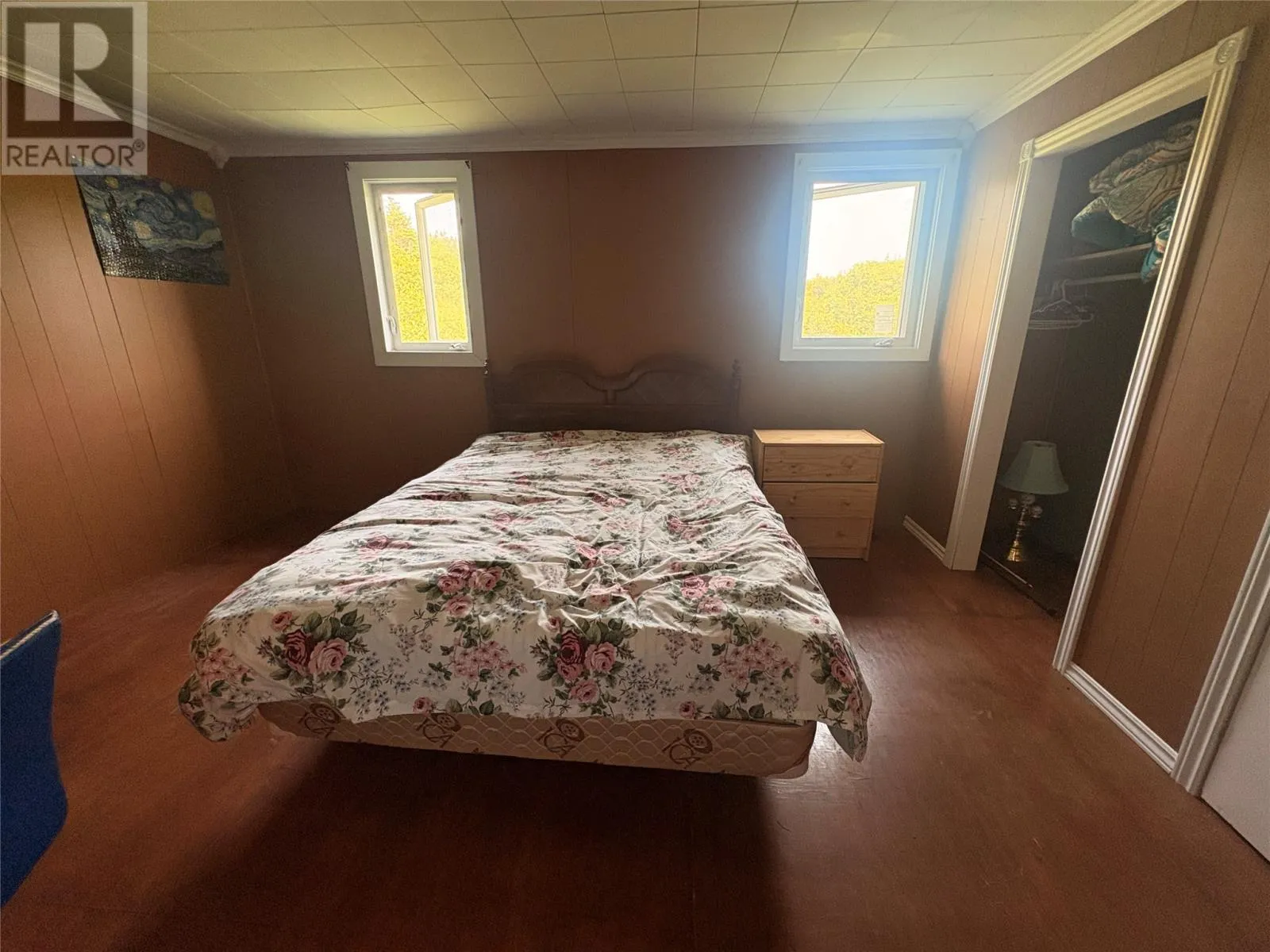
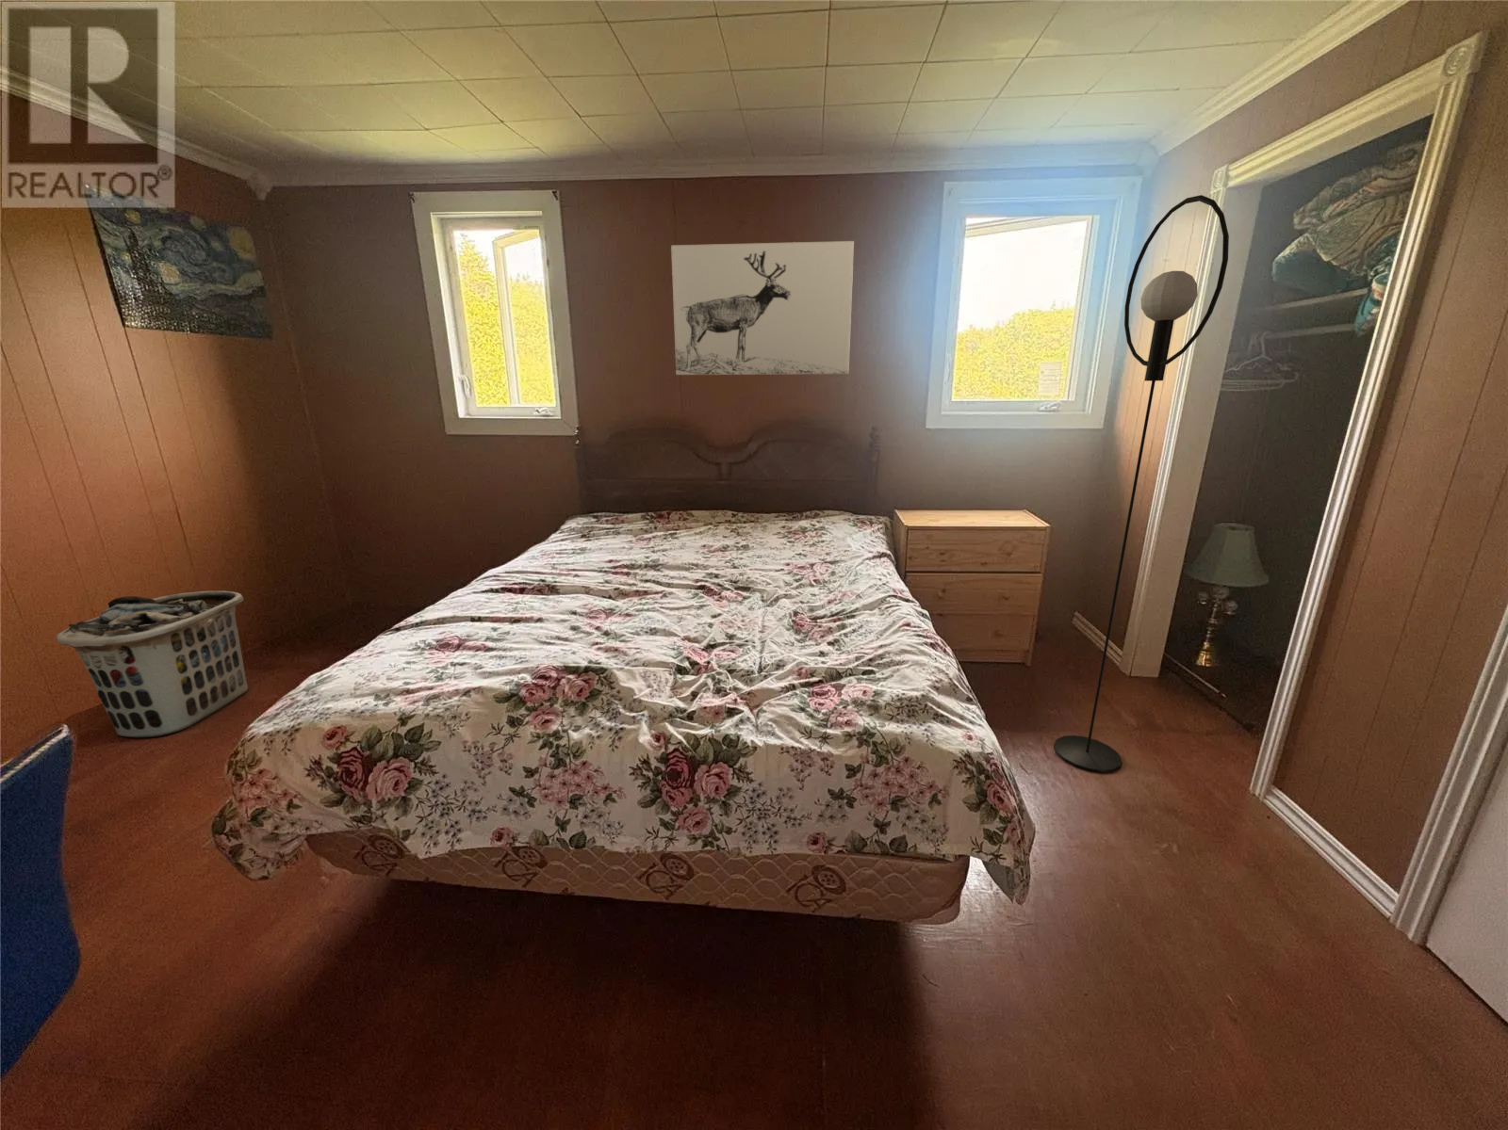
+ clothes hamper [53,590,249,738]
+ floor lamp [1053,193,1230,773]
+ wall art [670,240,855,376]
